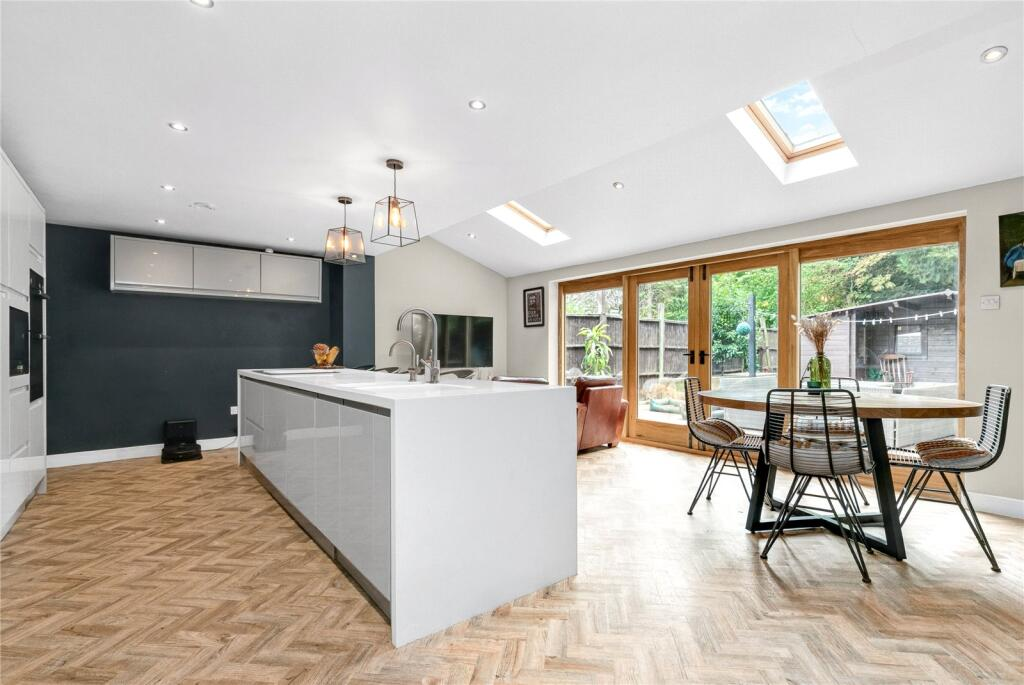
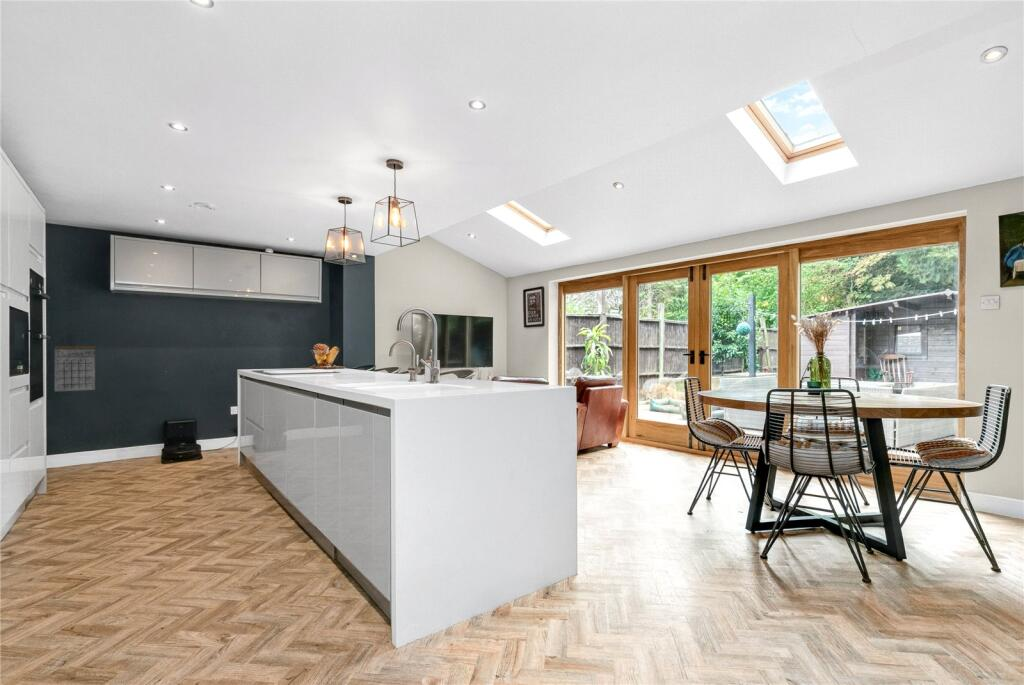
+ calendar [53,340,96,392]
